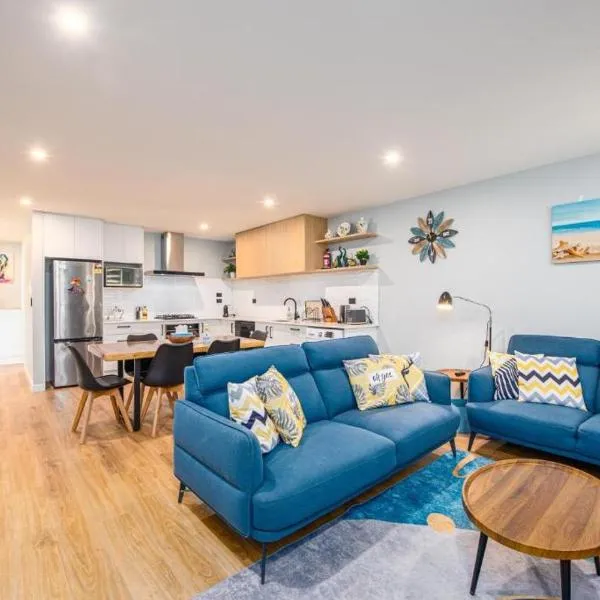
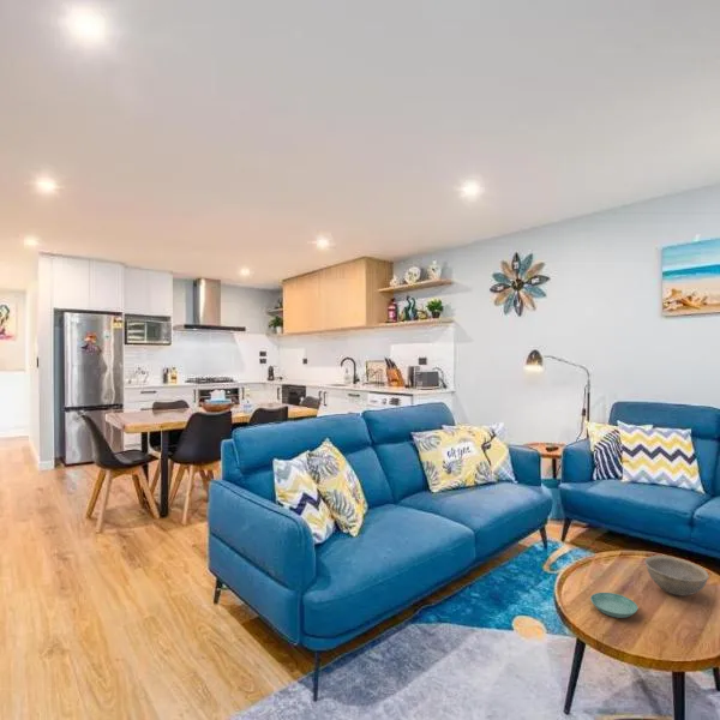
+ bowl [643,554,710,596]
+ saucer [589,592,638,619]
